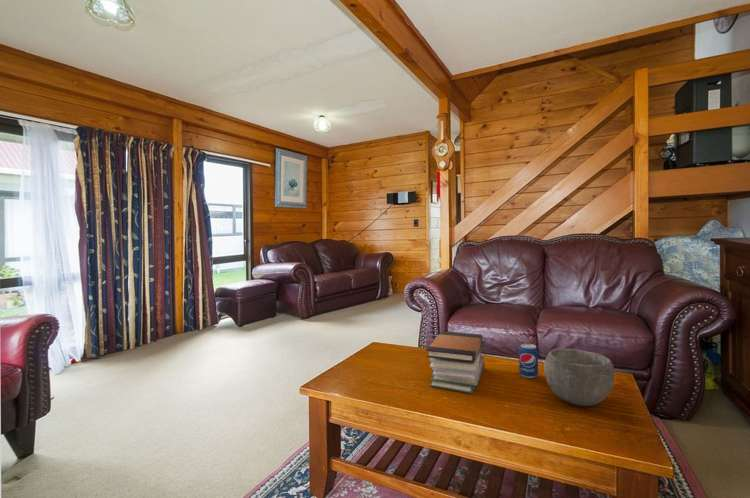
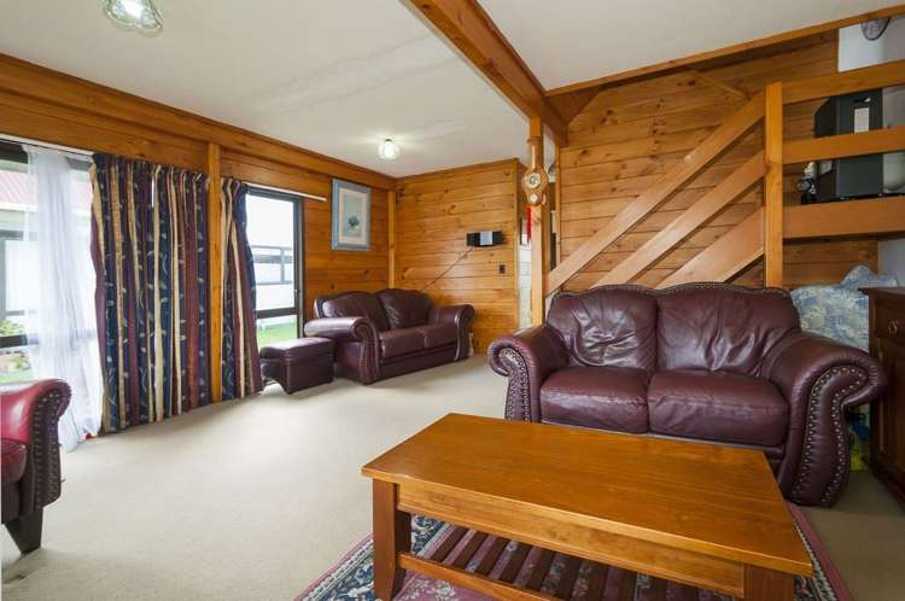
- beverage can [518,342,539,379]
- bowl [543,348,616,407]
- book stack [425,330,486,395]
